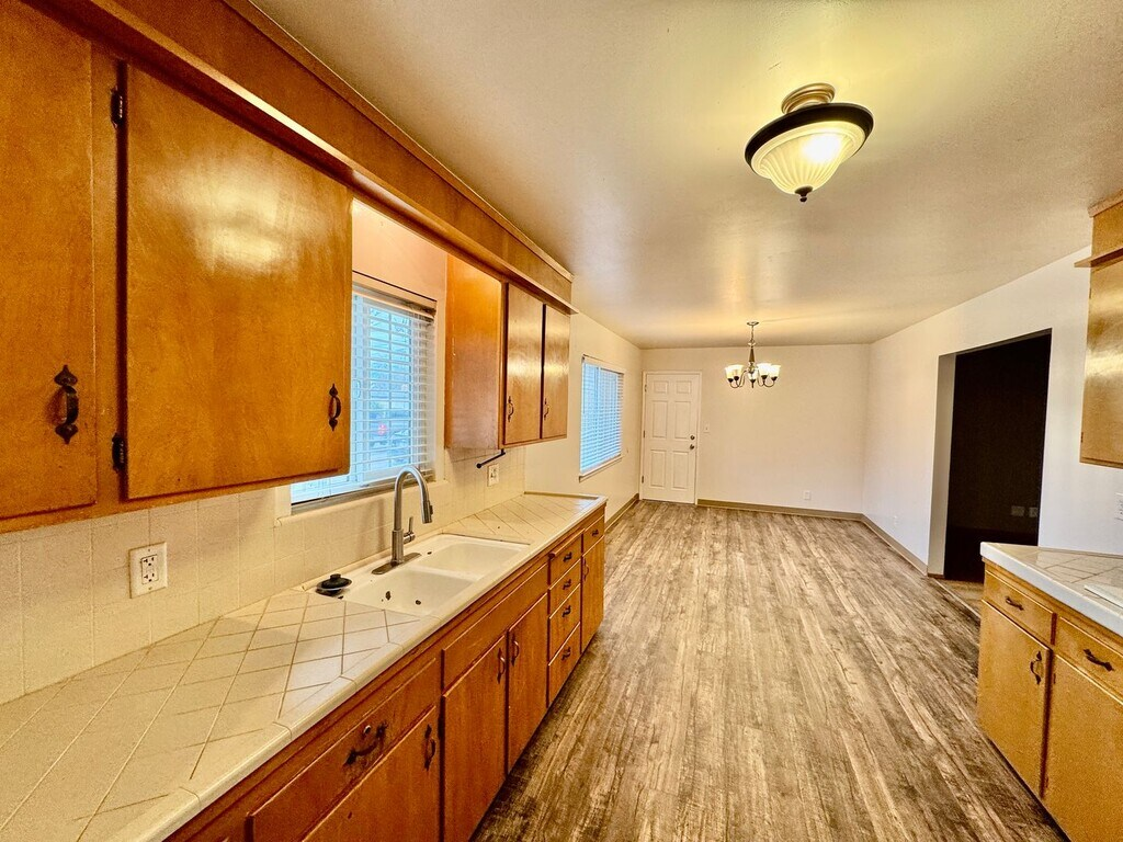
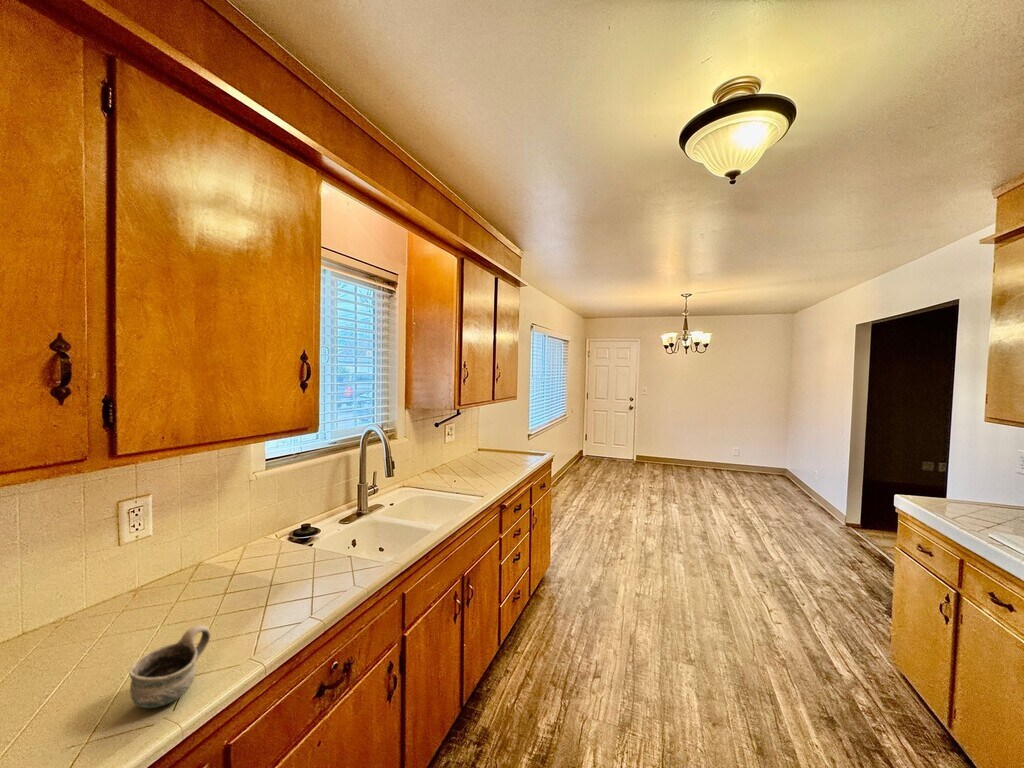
+ mug [128,624,212,709]
